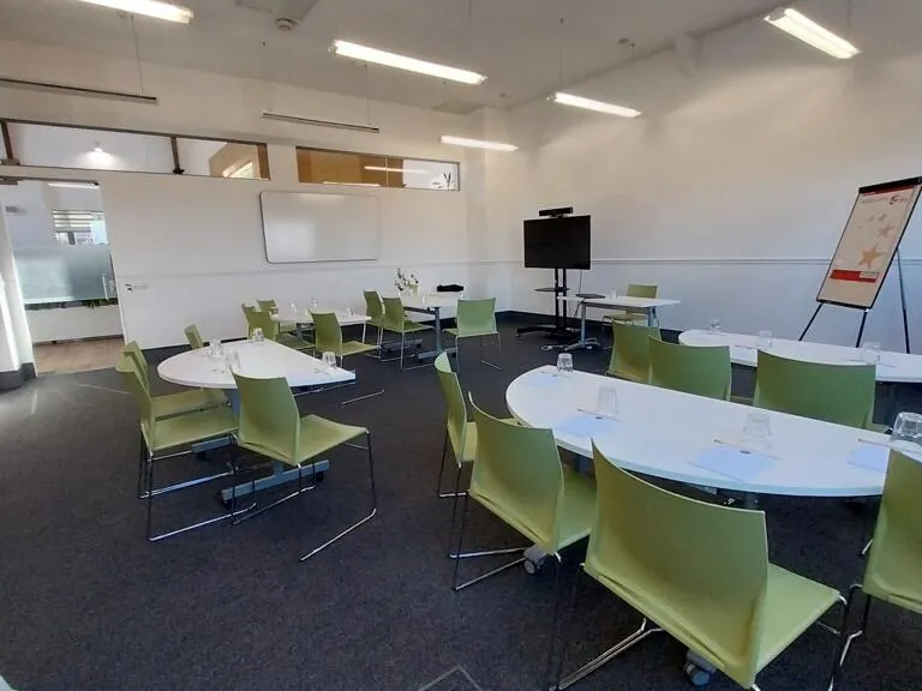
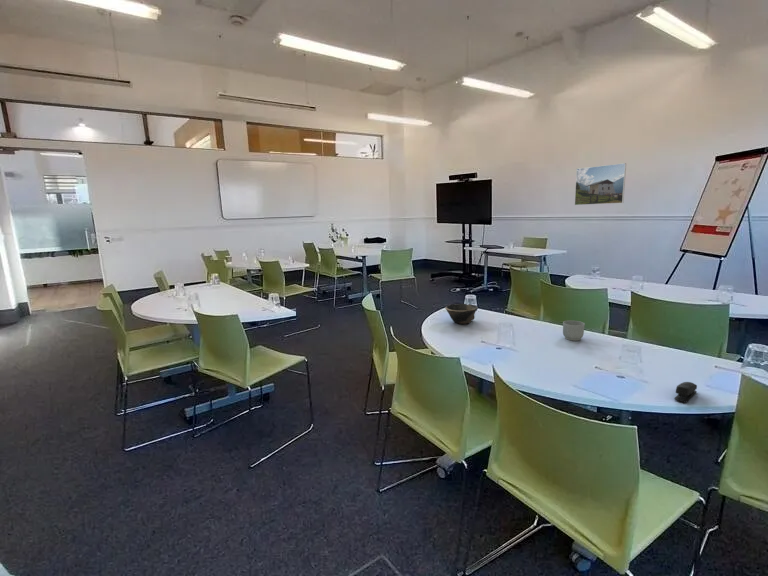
+ stapler [673,381,698,403]
+ mug [562,319,586,342]
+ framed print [574,162,627,206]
+ bowl [444,303,479,325]
